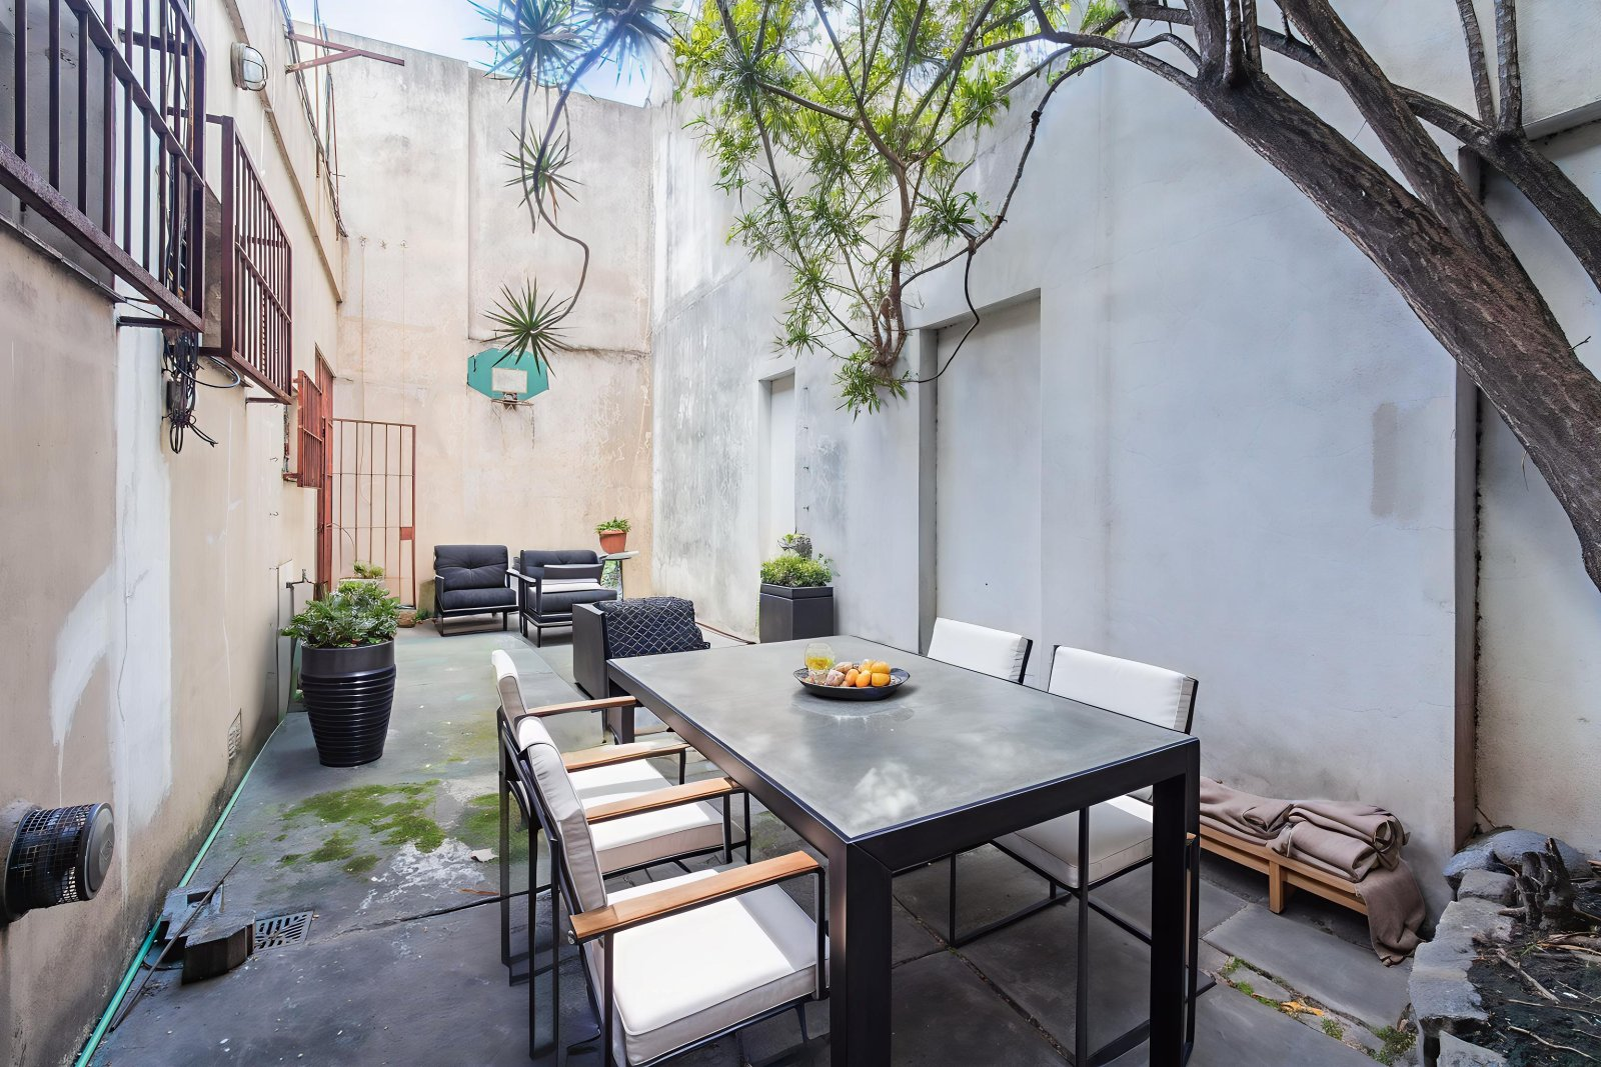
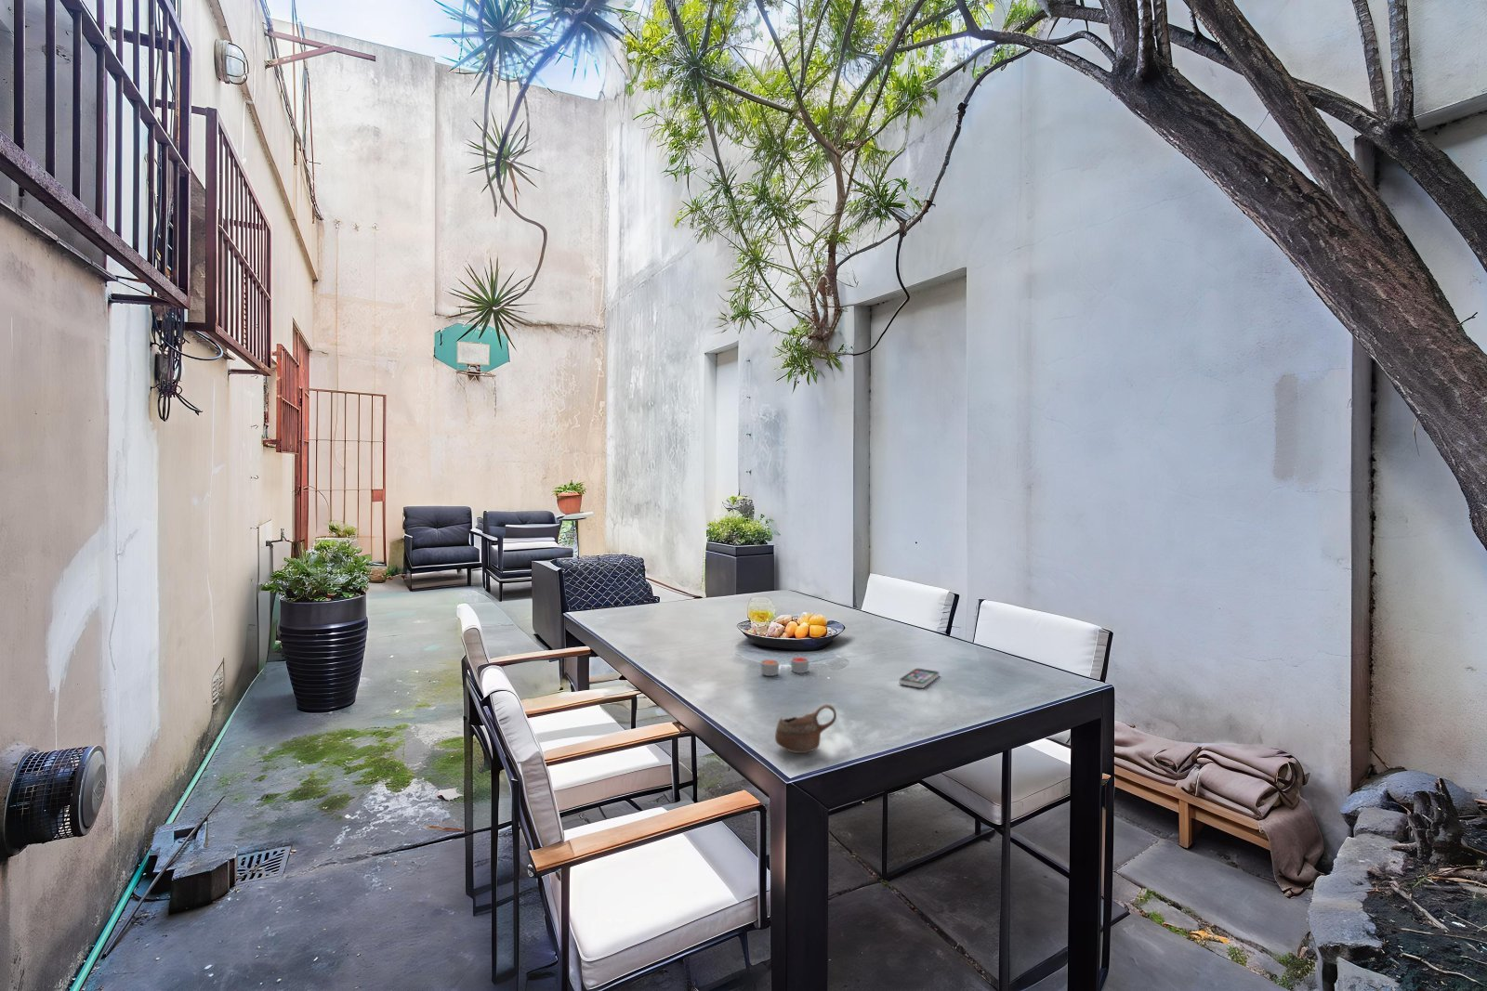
+ smartphone [897,668,940,689]
+ cup [774,703,838,754]
+ candle [759,657,810,677]
